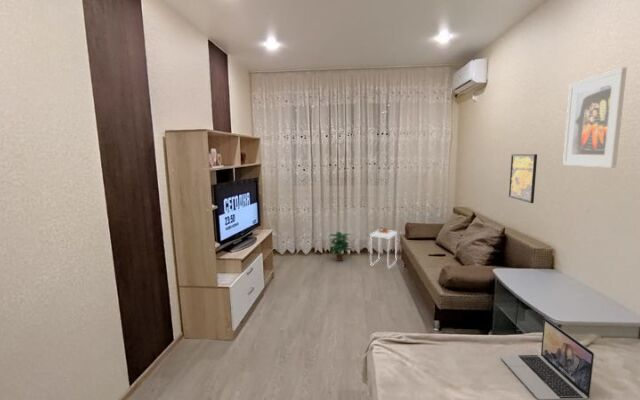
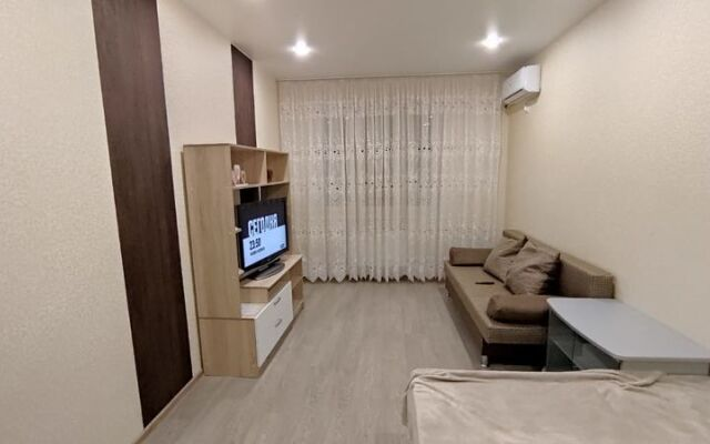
- laptop [499,317,595,400]
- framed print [562,66,628,169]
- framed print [508,153,538,204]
- potted plant [328,231,352,262]
- side table [369,227,398,269]
